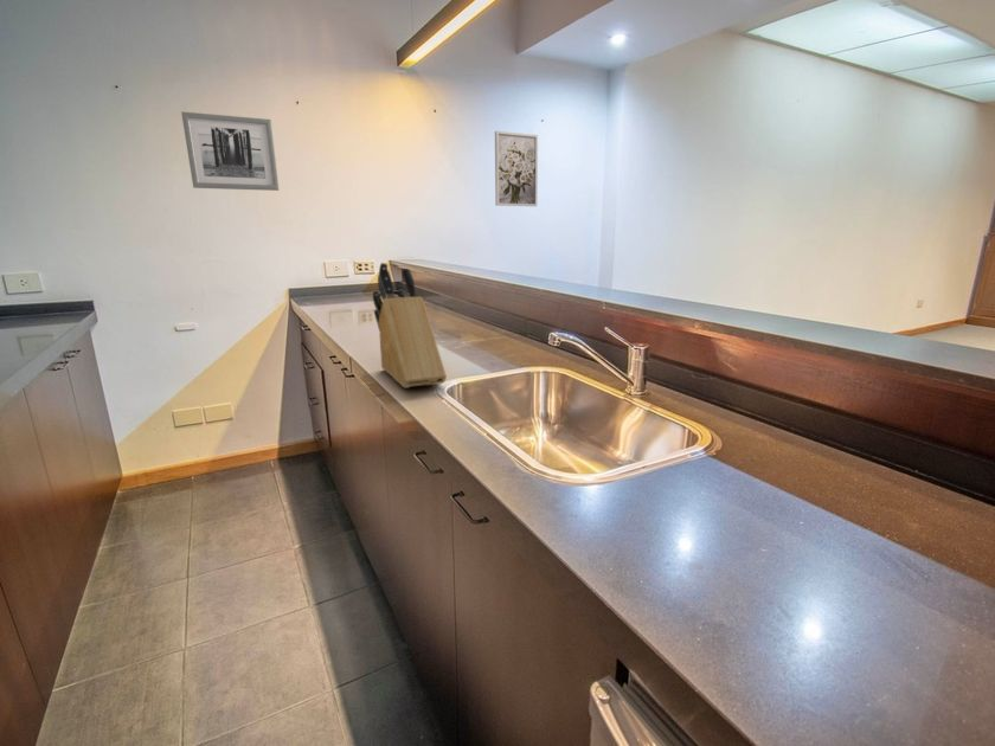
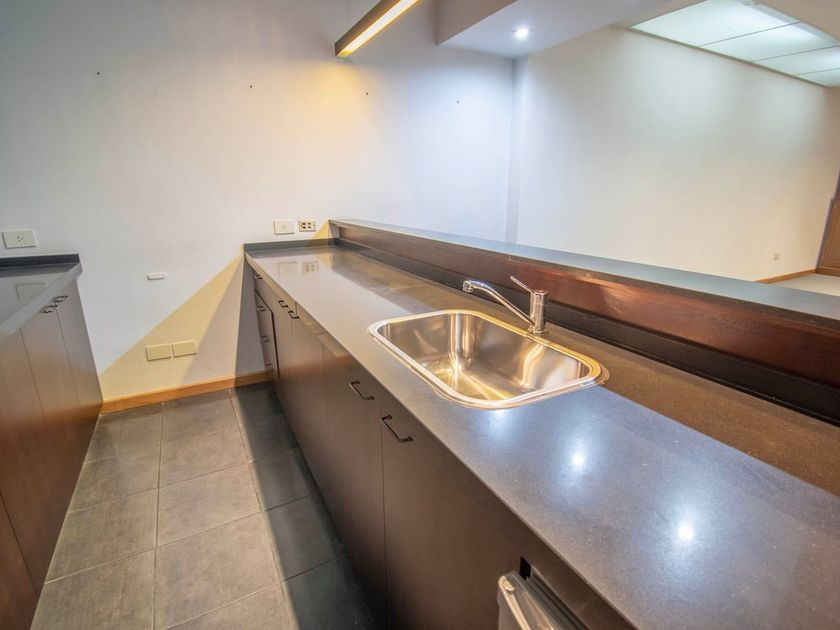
- knife block [372,262,448,390]
- wall art [494,130,539,207]
- wall art [180,110,280,192]
